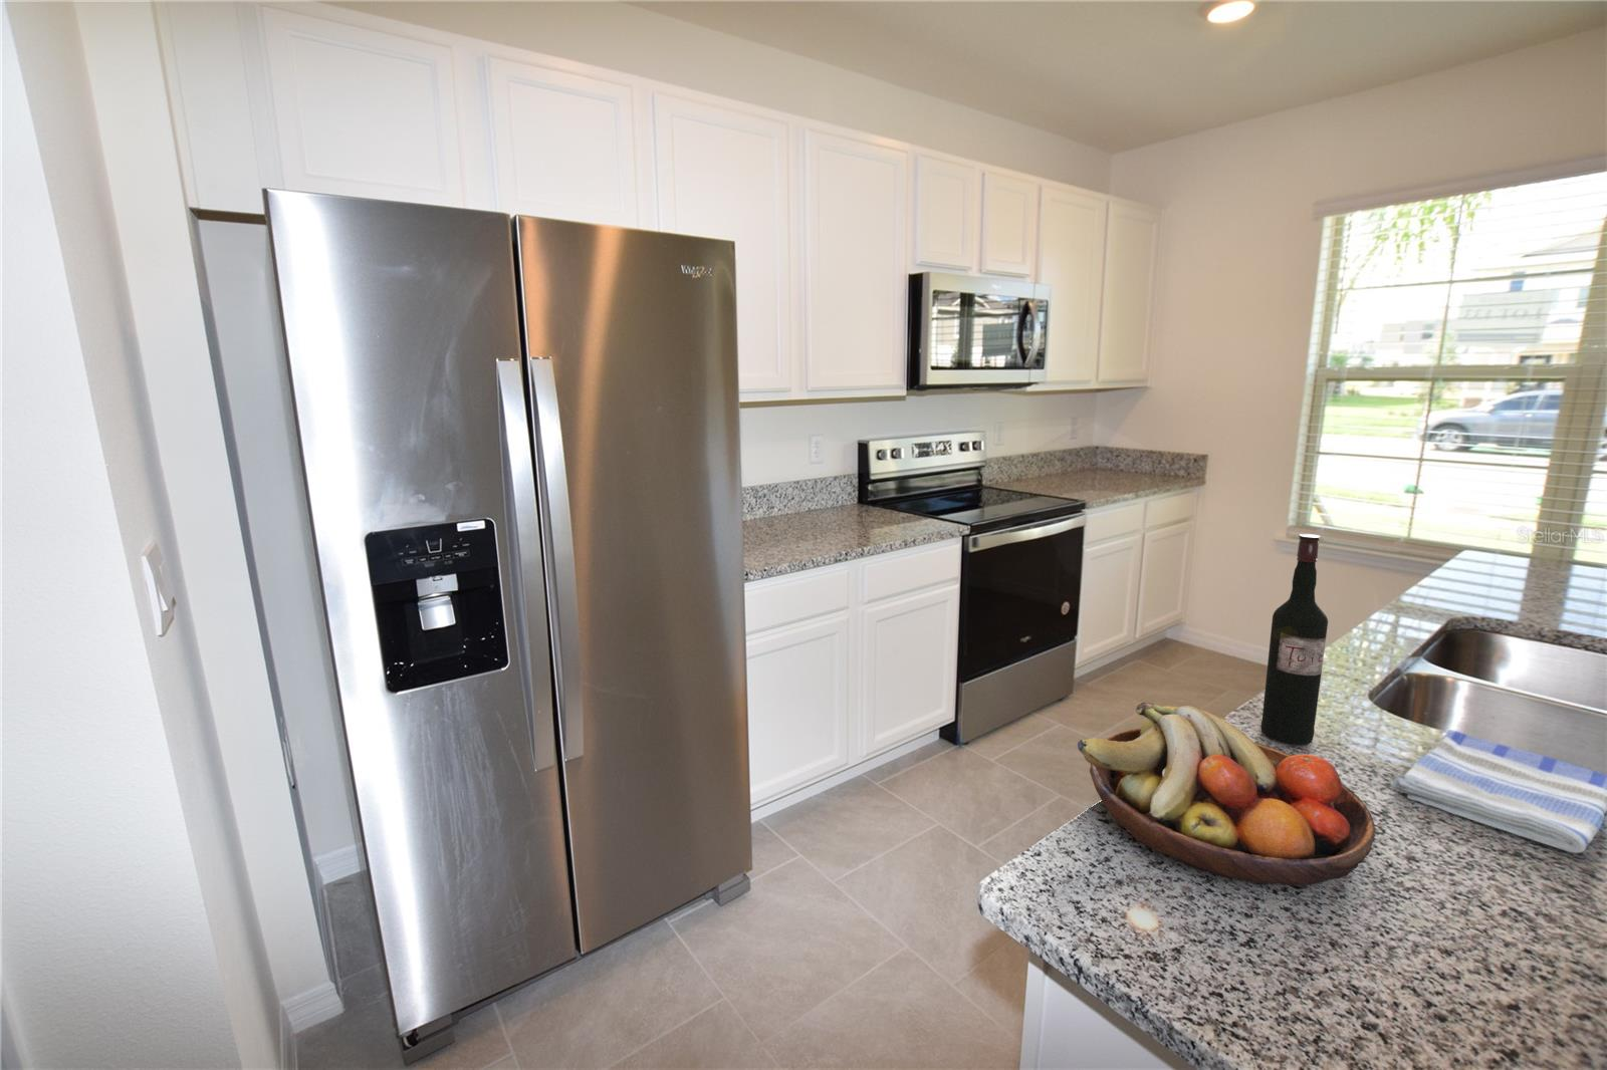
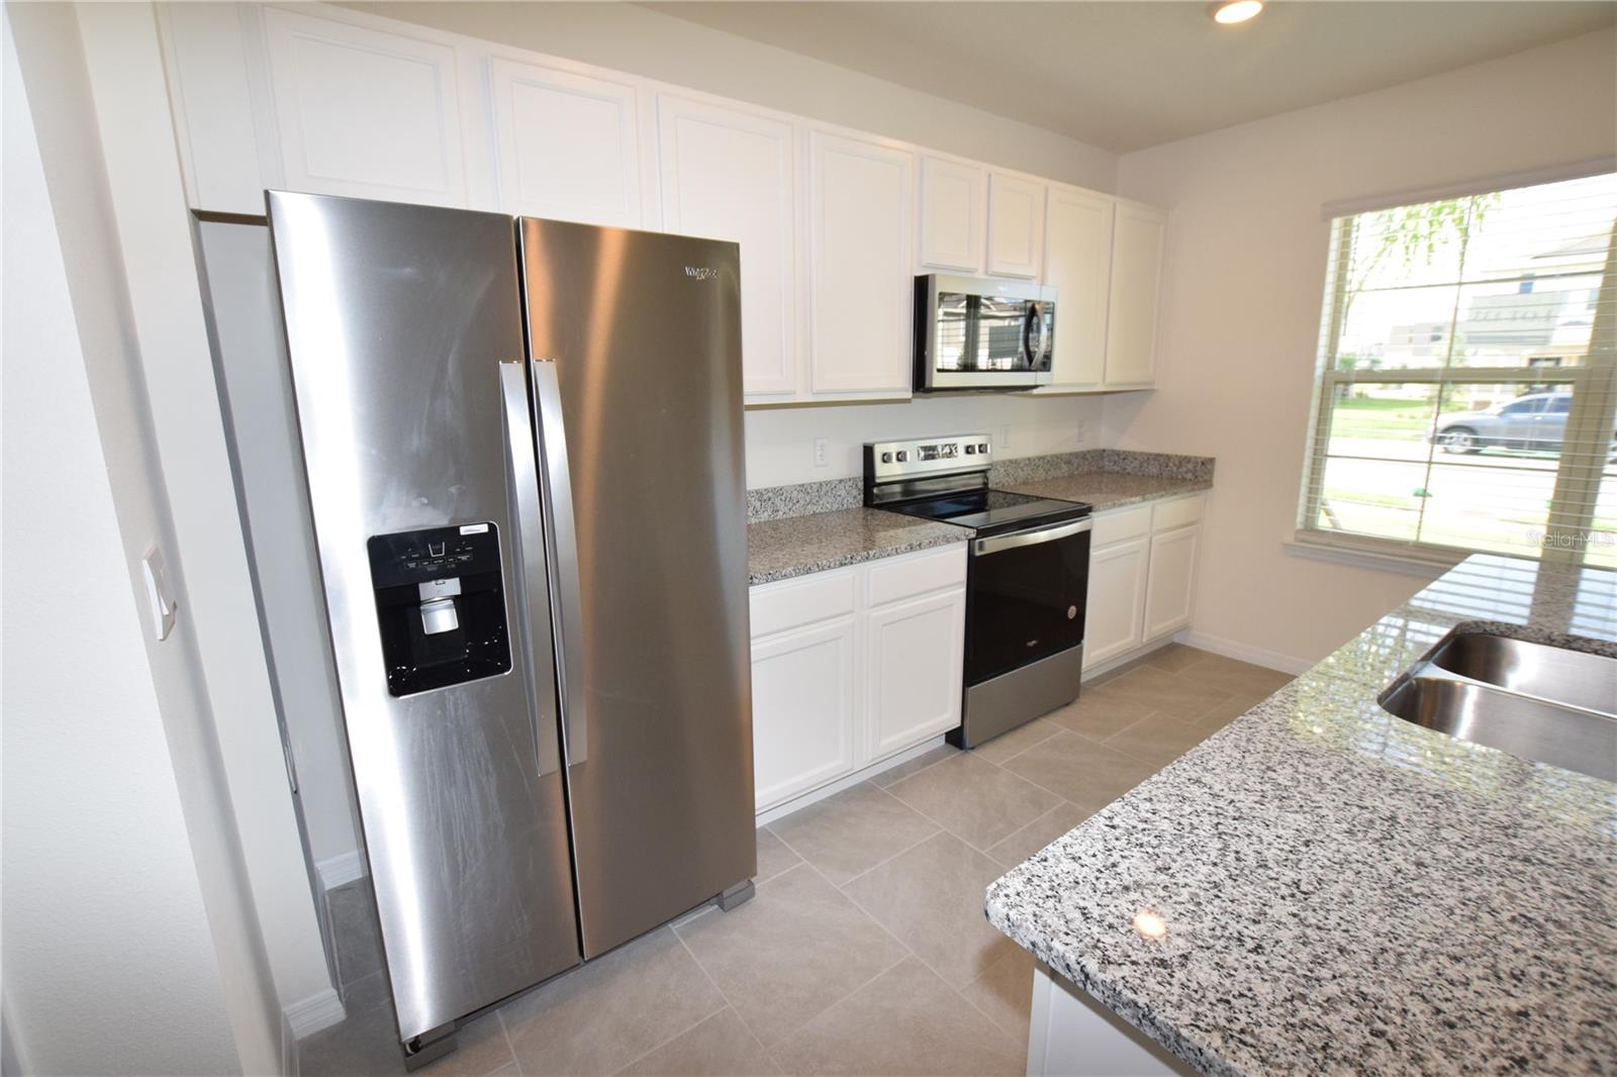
- dish towel [1388,728,1607,854]
- wine bottle [1259,533,1329,746]
- fruit bowl [1077,702,1376,887]
